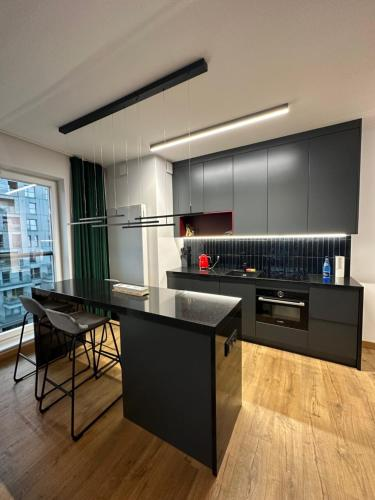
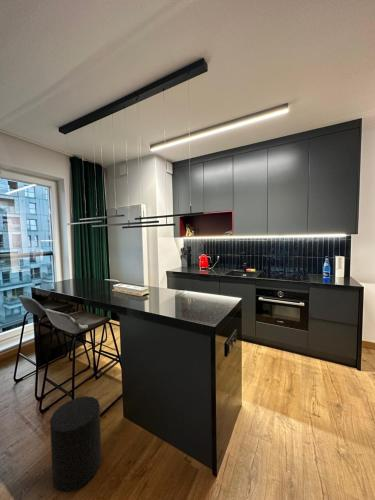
+ cylinder [49,395,103,493]
